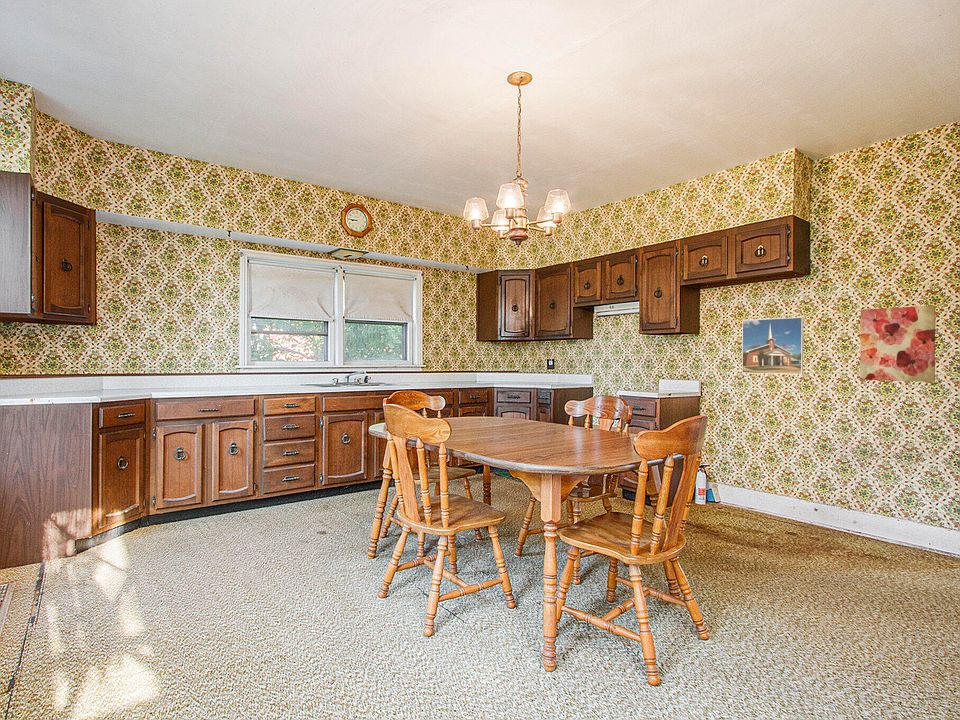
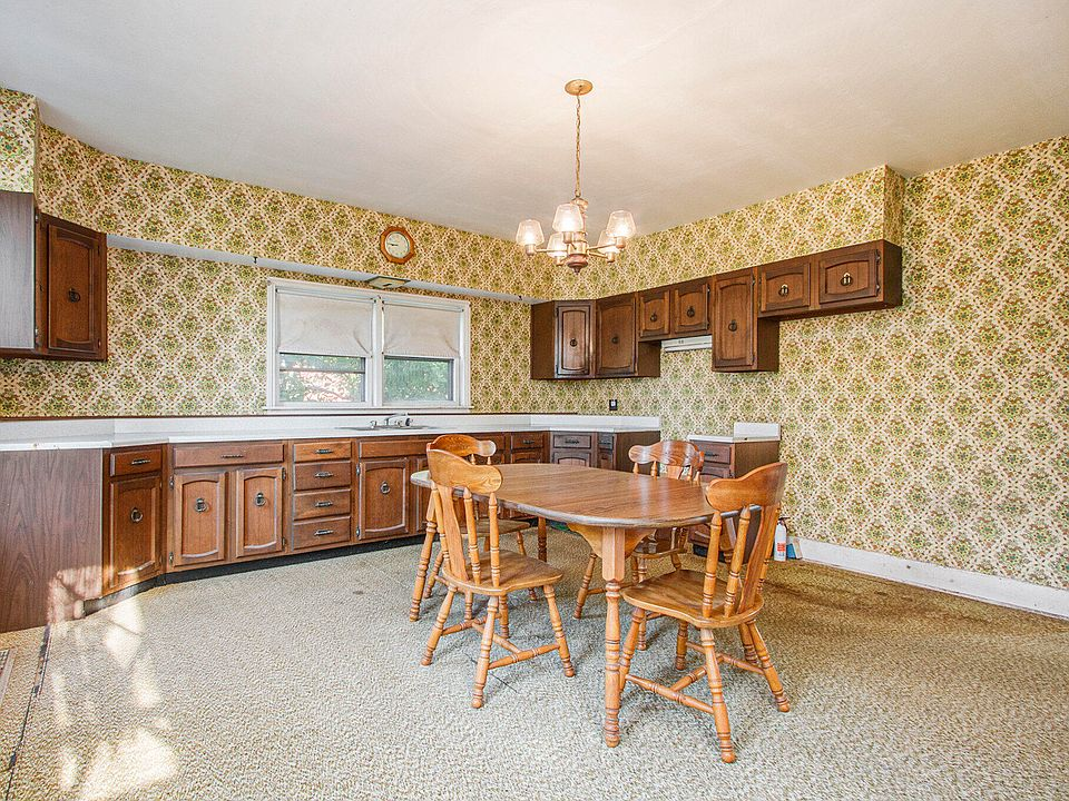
- wall art [859,305,936,383]
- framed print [741,316,805,375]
